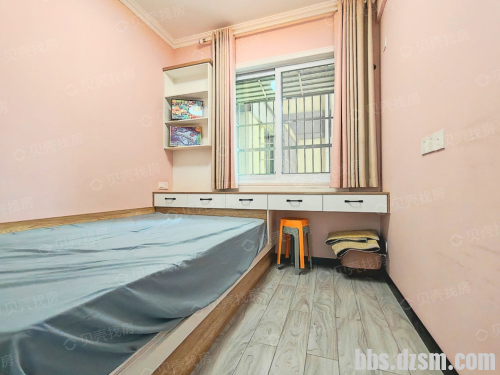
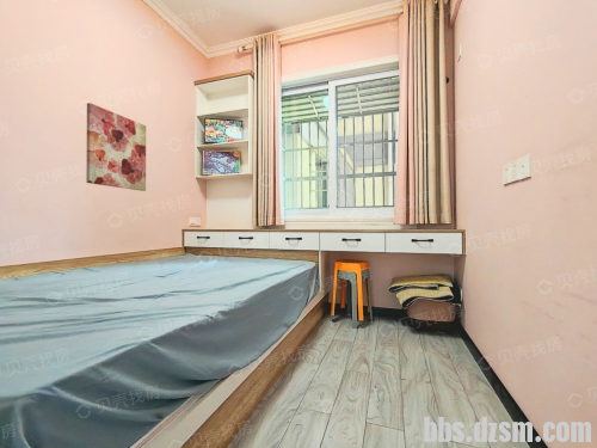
+ wall art [85,102,147,192]
